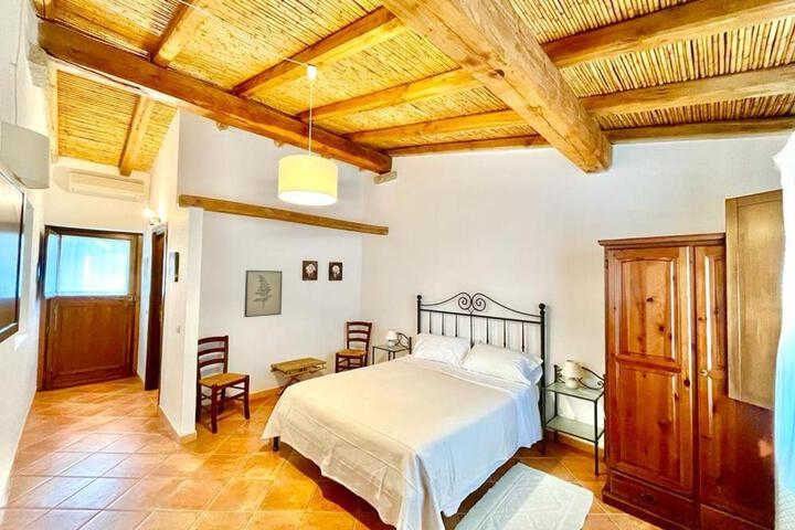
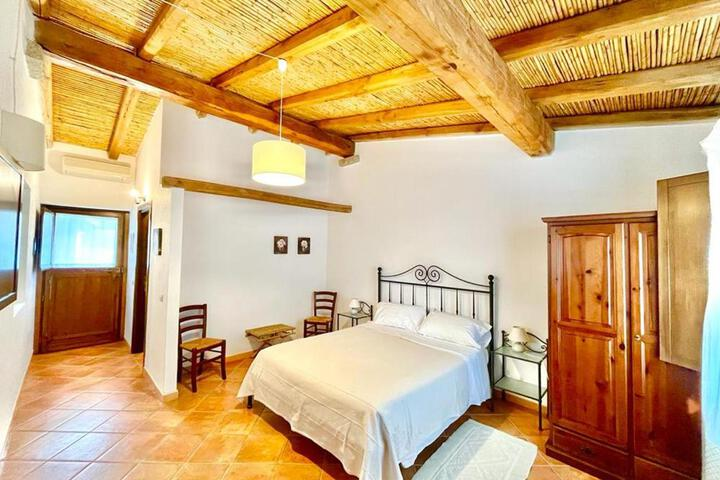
- wall art [243,269,284,318]
